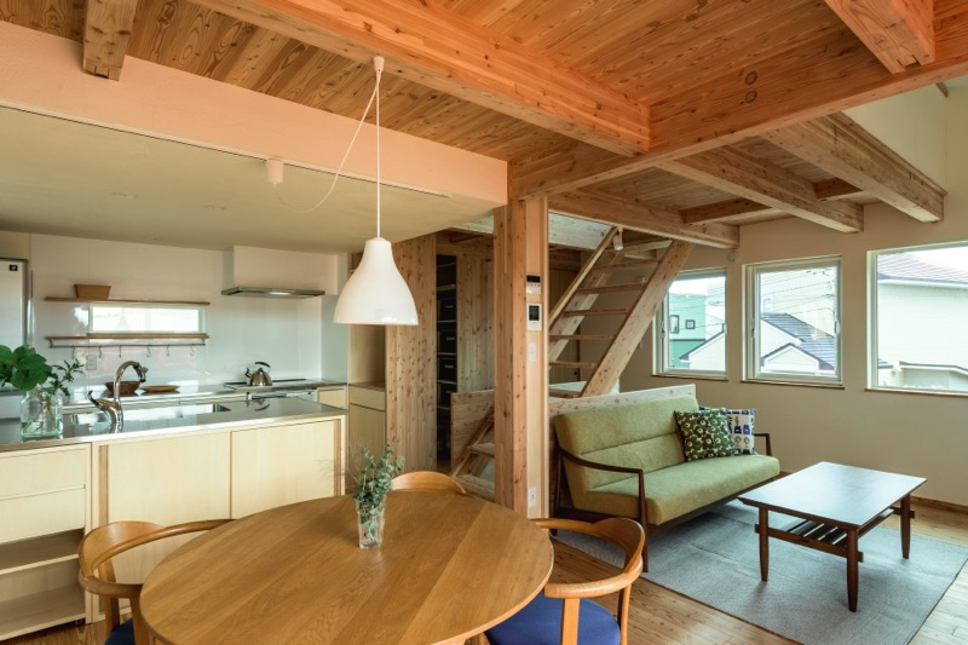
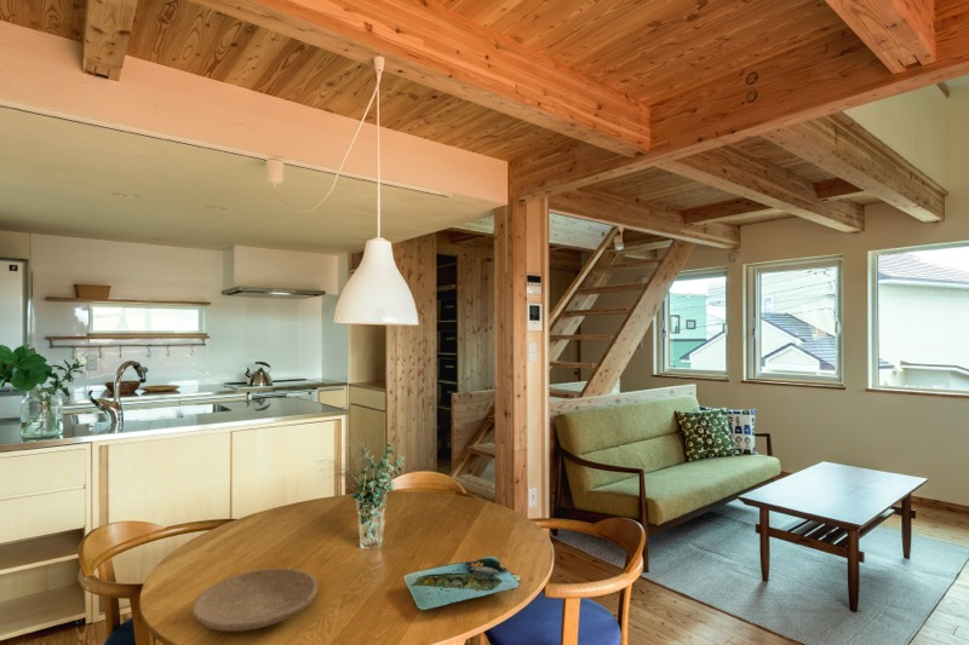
+ platter [402,555,522,611]
+ plate [191,568,319,633]
